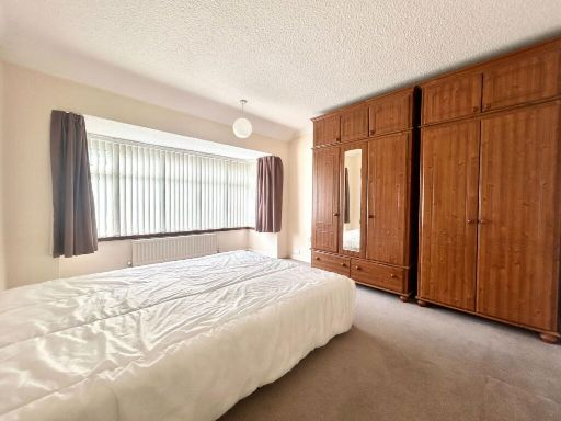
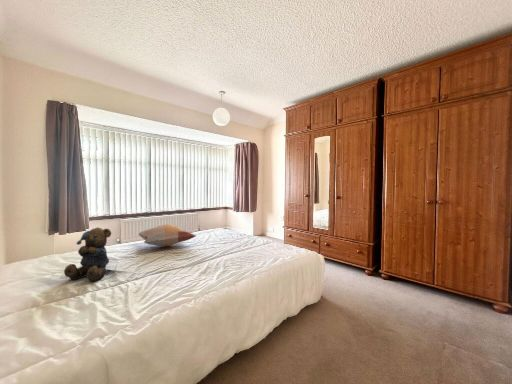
+ teddy bear [63,226,112,282]
+ decorative pillow [137,224,197,247]
